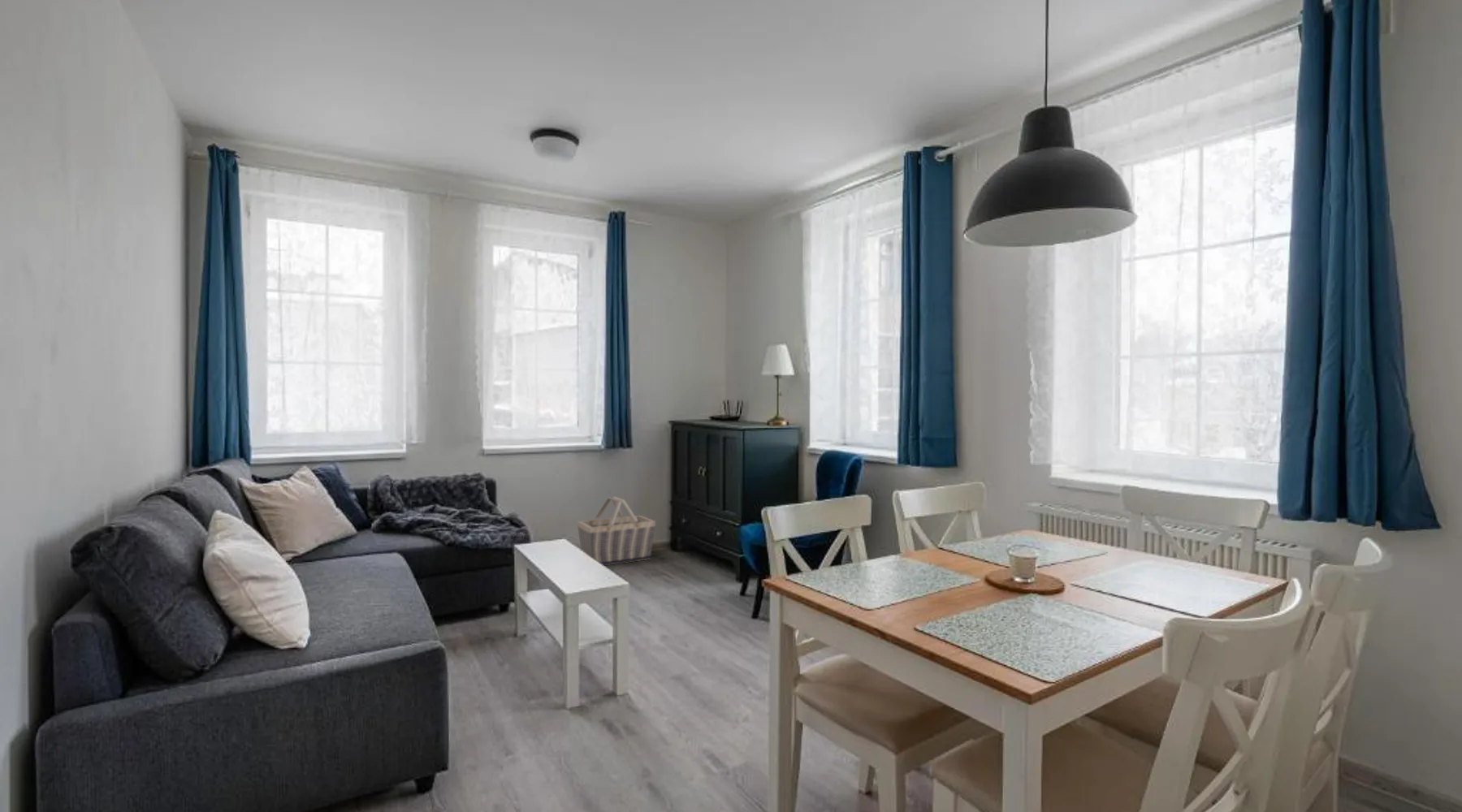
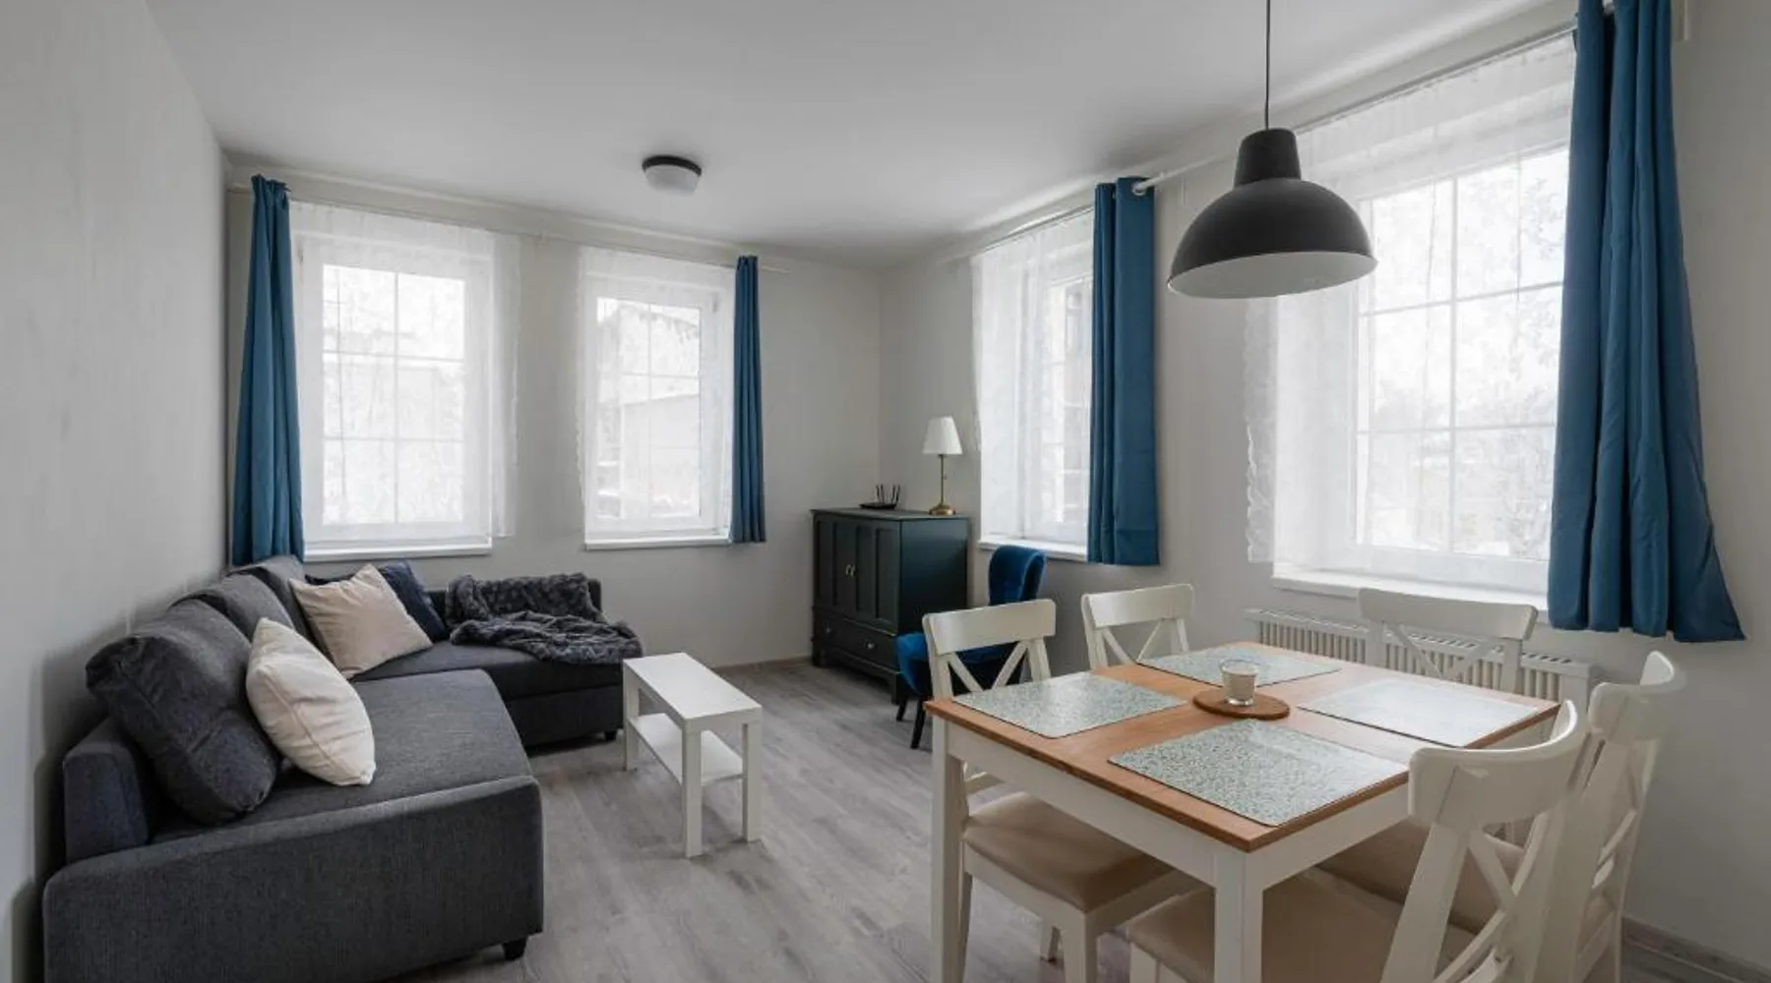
- basket [577,496,656,566]
